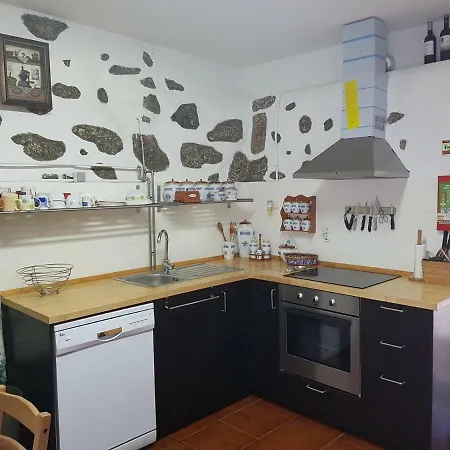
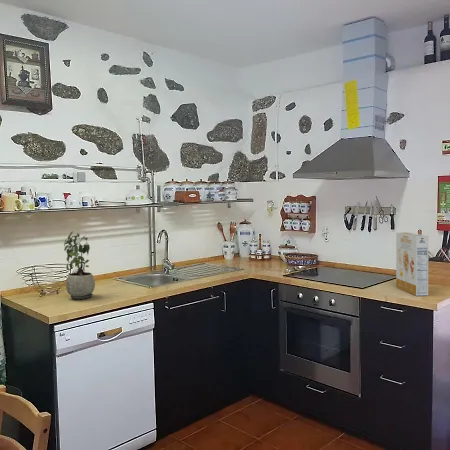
+ potted plant [63,230,96,300]
+ cereal box [395,232,429,297]
